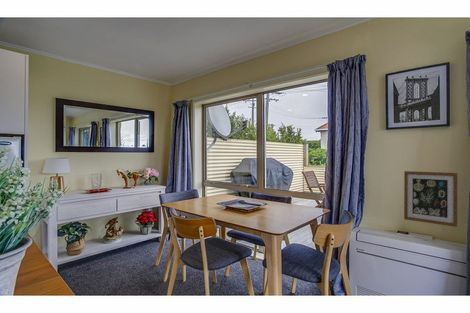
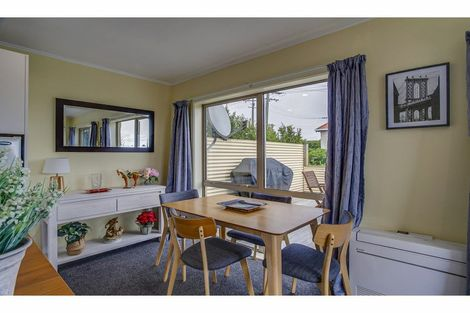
- wall art [403,170,458,228]
